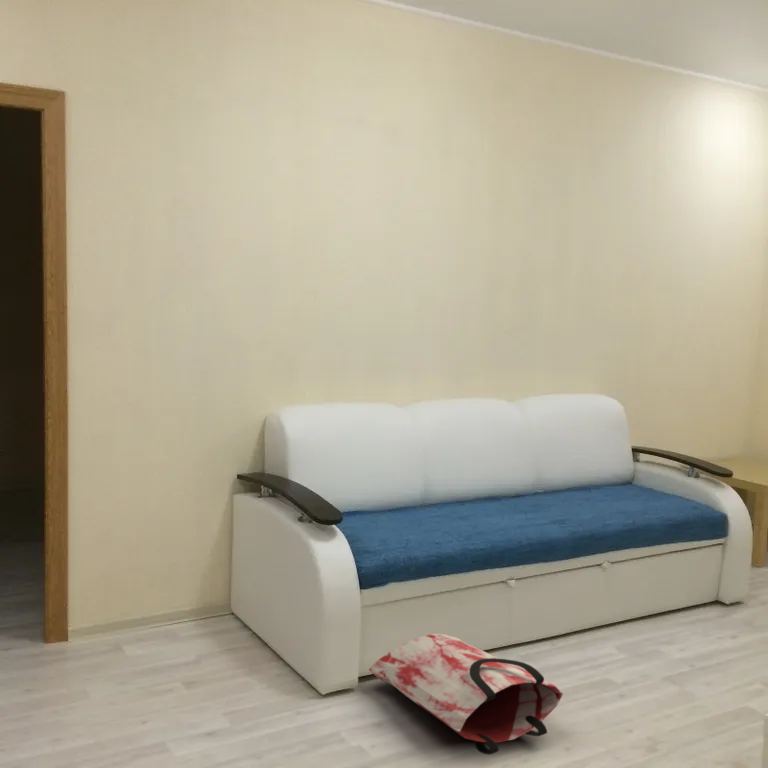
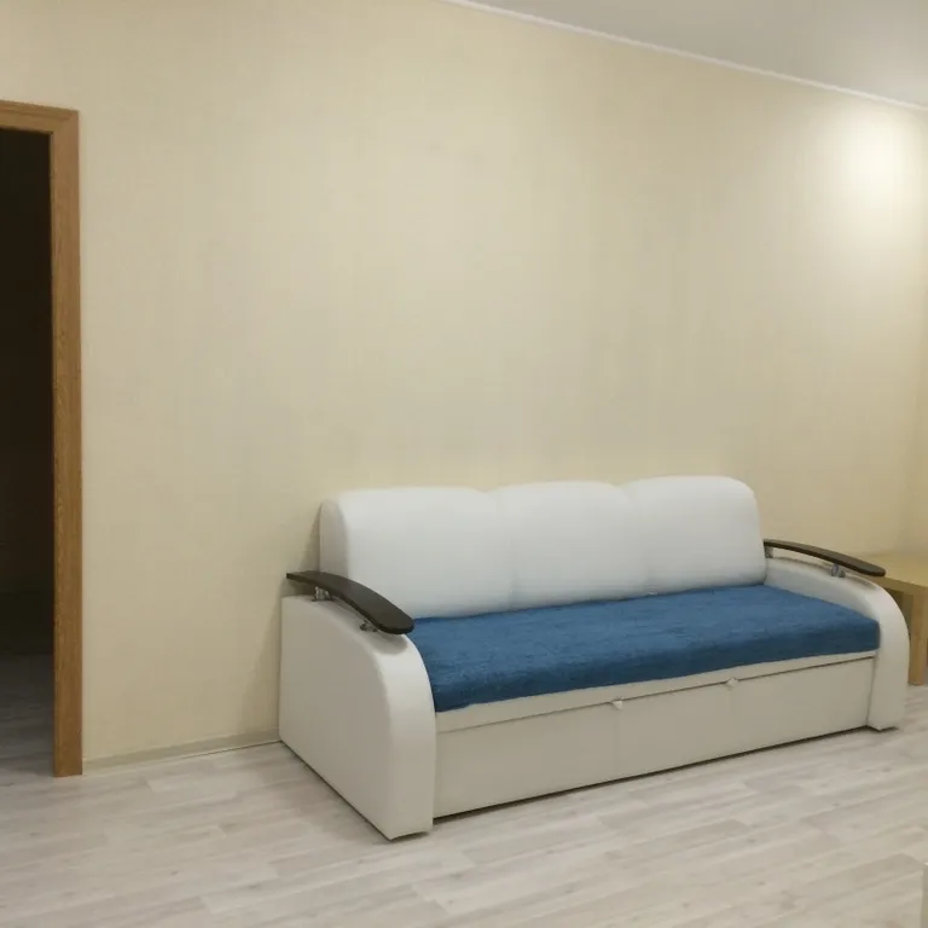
- bag [368,633,564,756]
